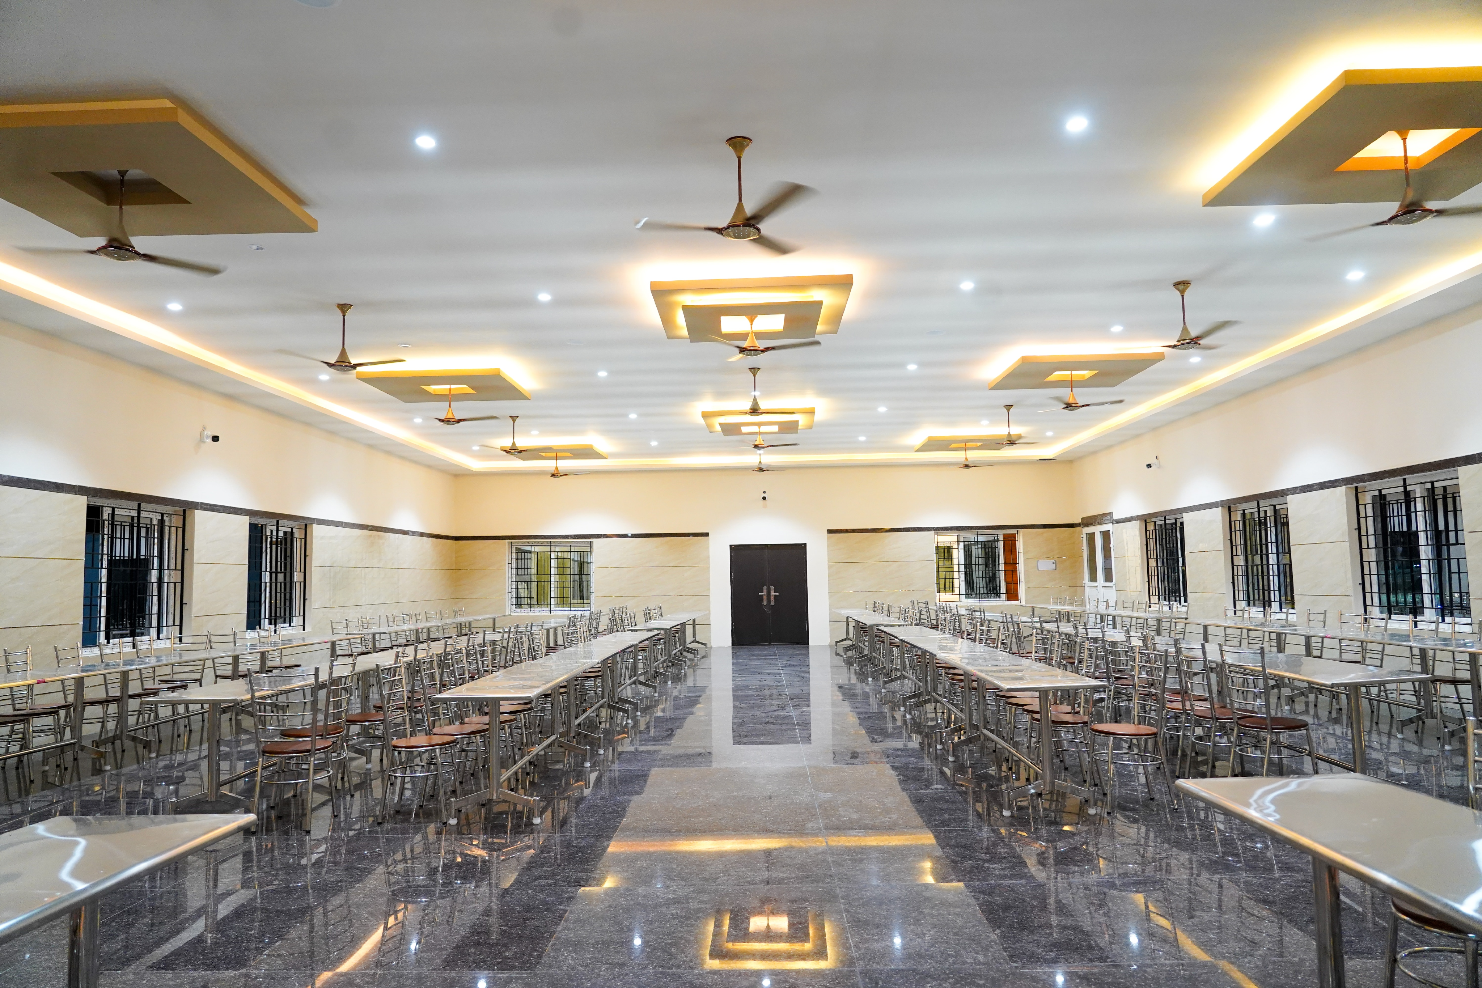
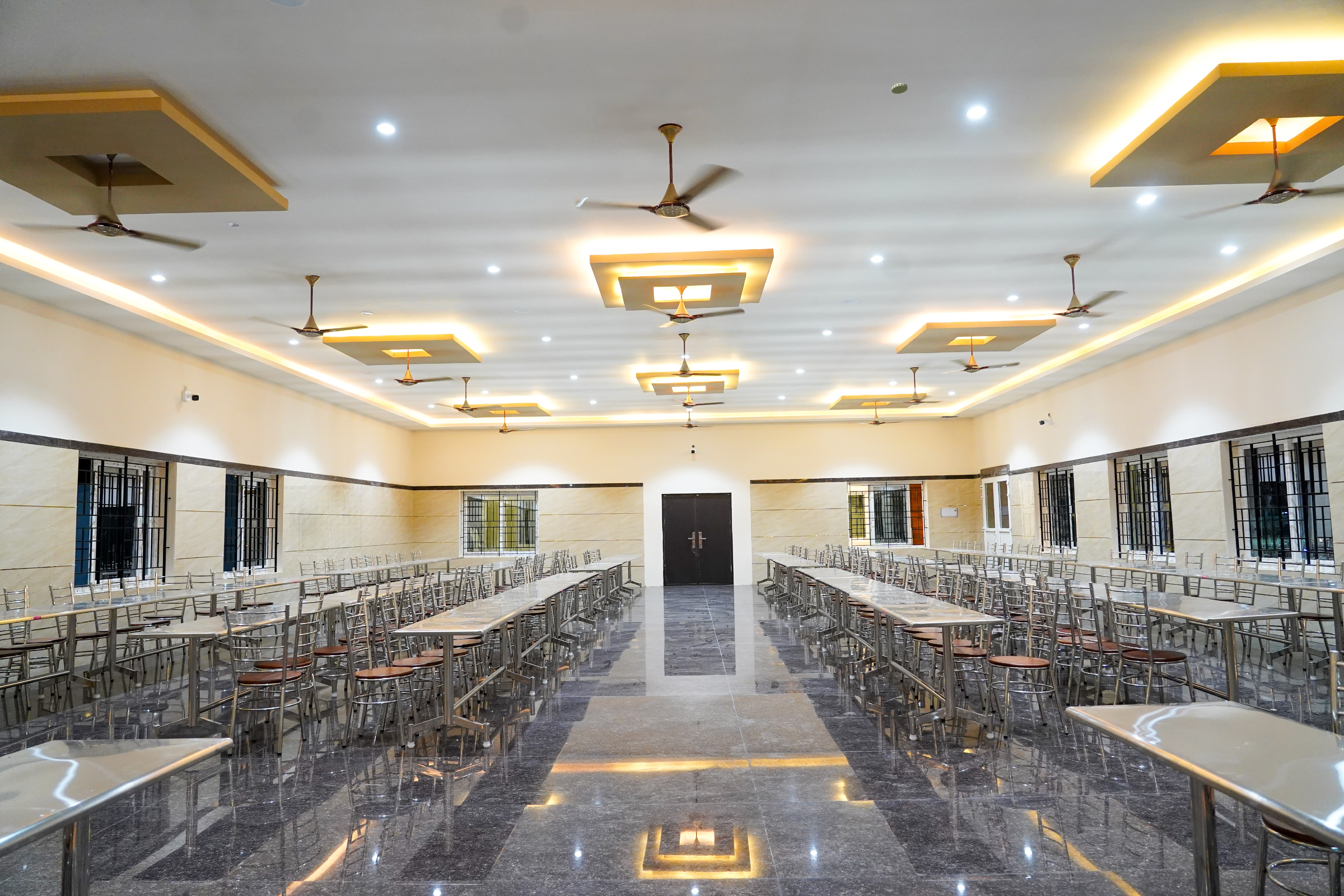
+ smoke detector [891,83,908,94]
